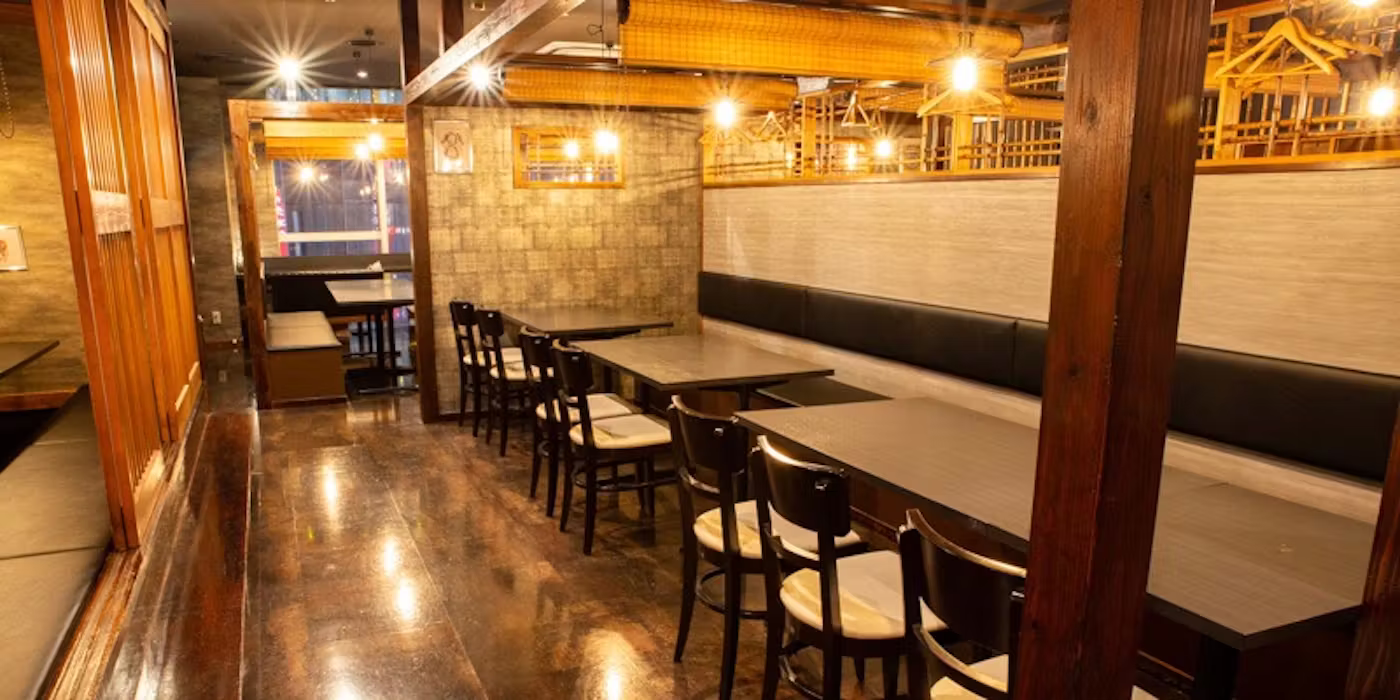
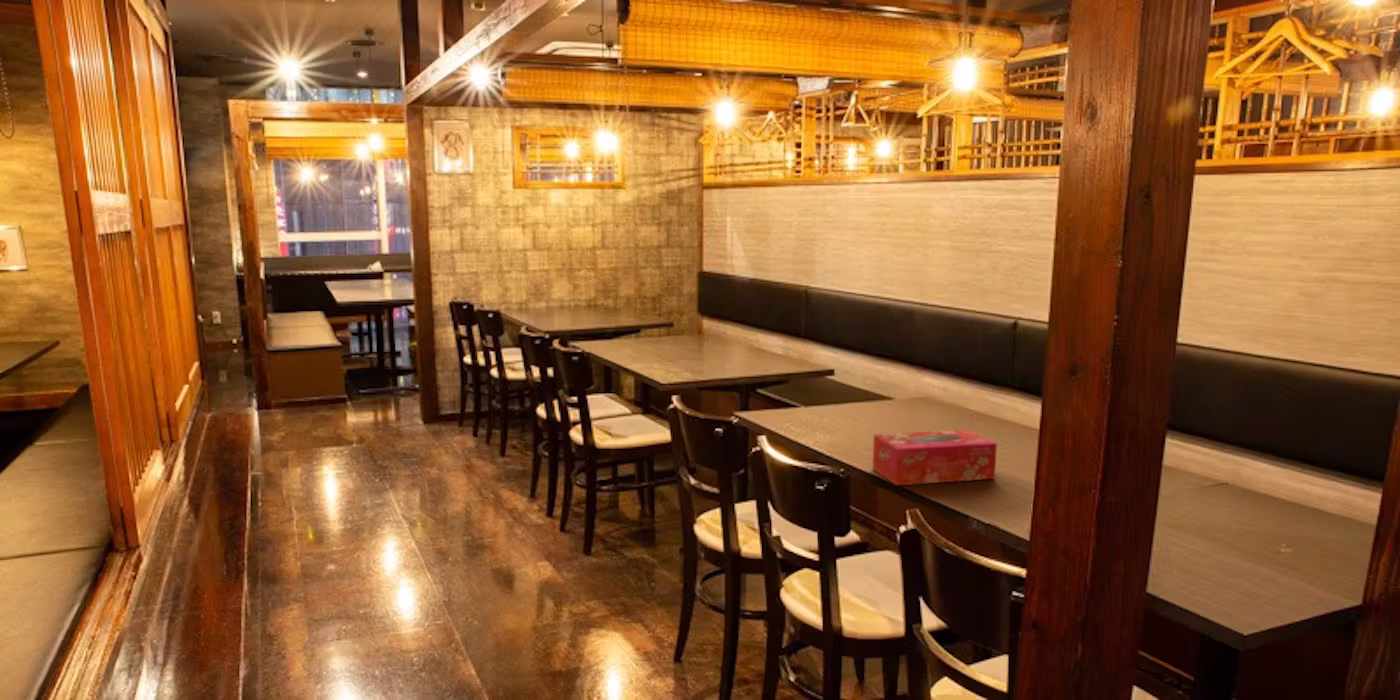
+ tissue box [872,428,998,486]
